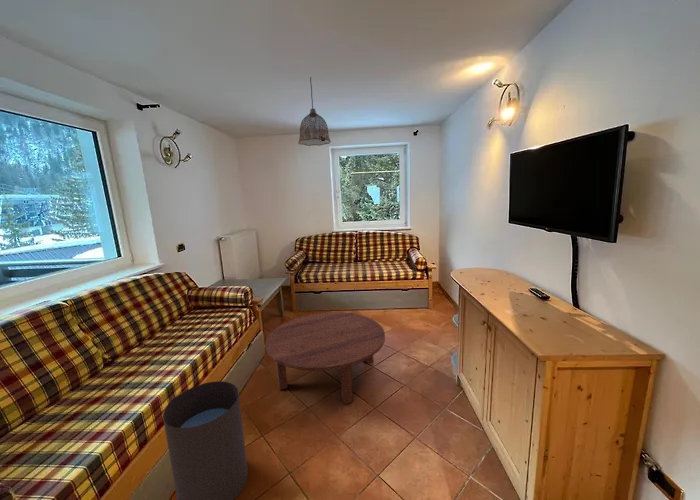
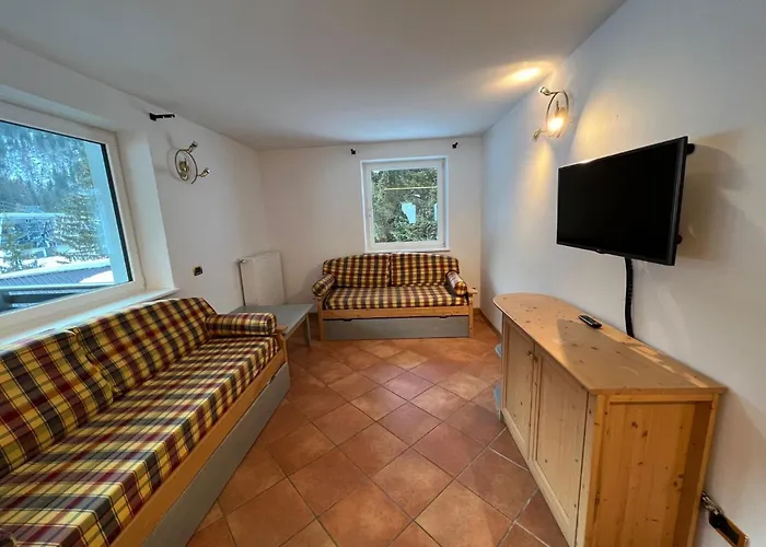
- waste bin [162,380,249,500]
- pendant lamp [297,76,332,147]
- coffee table [265,311,386,405]
